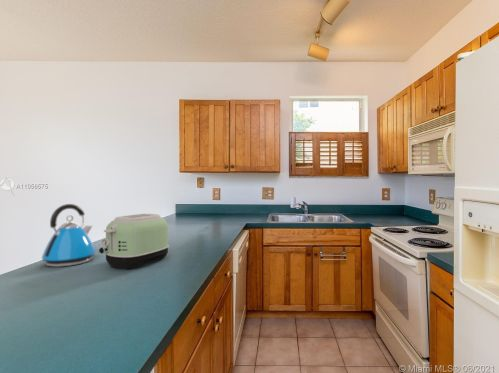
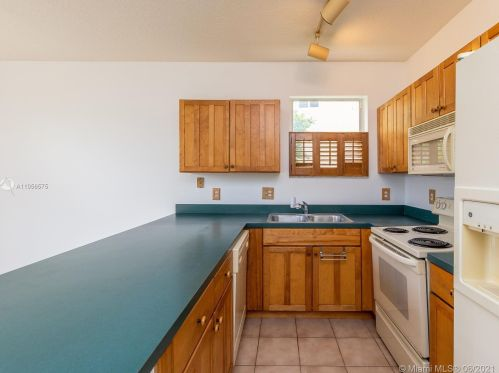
- toaster [98,213,170,270]
- kettle [39,203,97,268]
